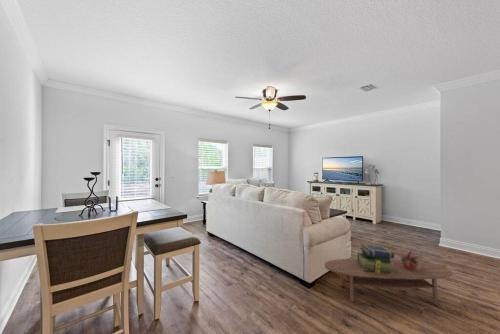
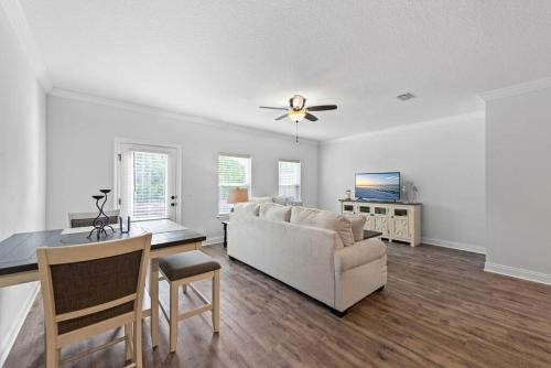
- potted plant [395,250,424,271]
- stack of books [357,243,395,274]
- coffee table [324,258,453,306]
